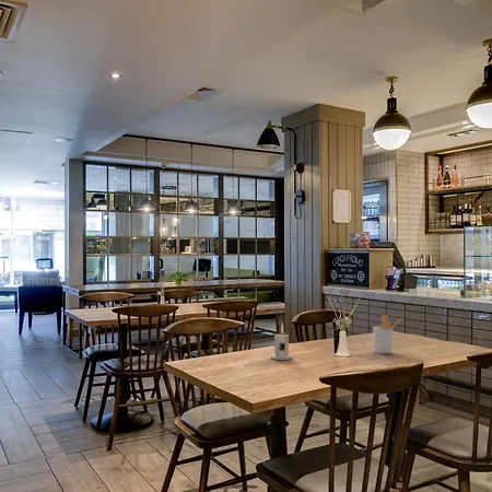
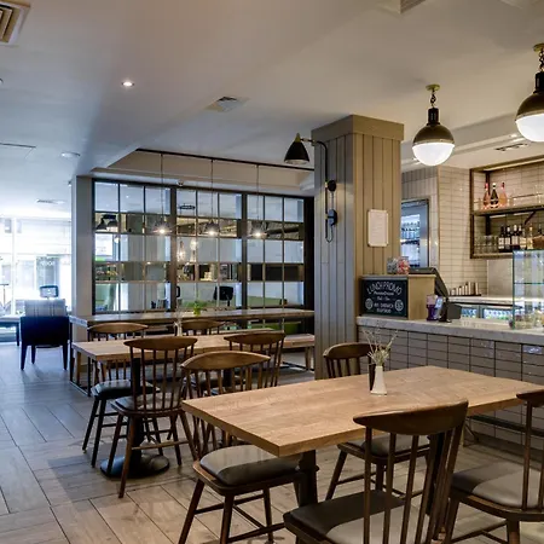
- candle [270,331,293,361]
- utensil holder [372,314,405,354]
